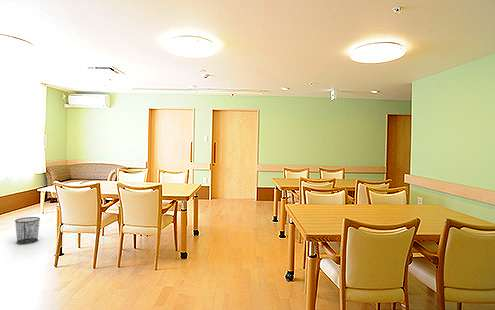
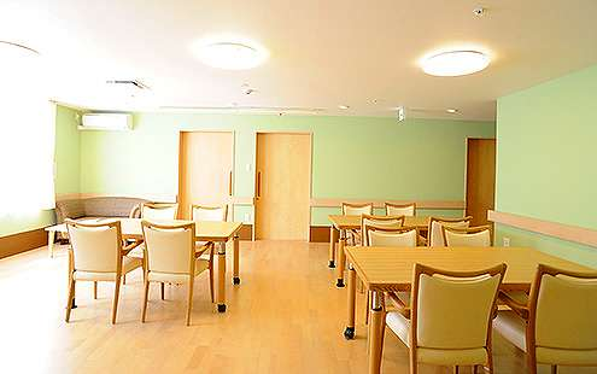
- waste bin [14,216,41,245]
